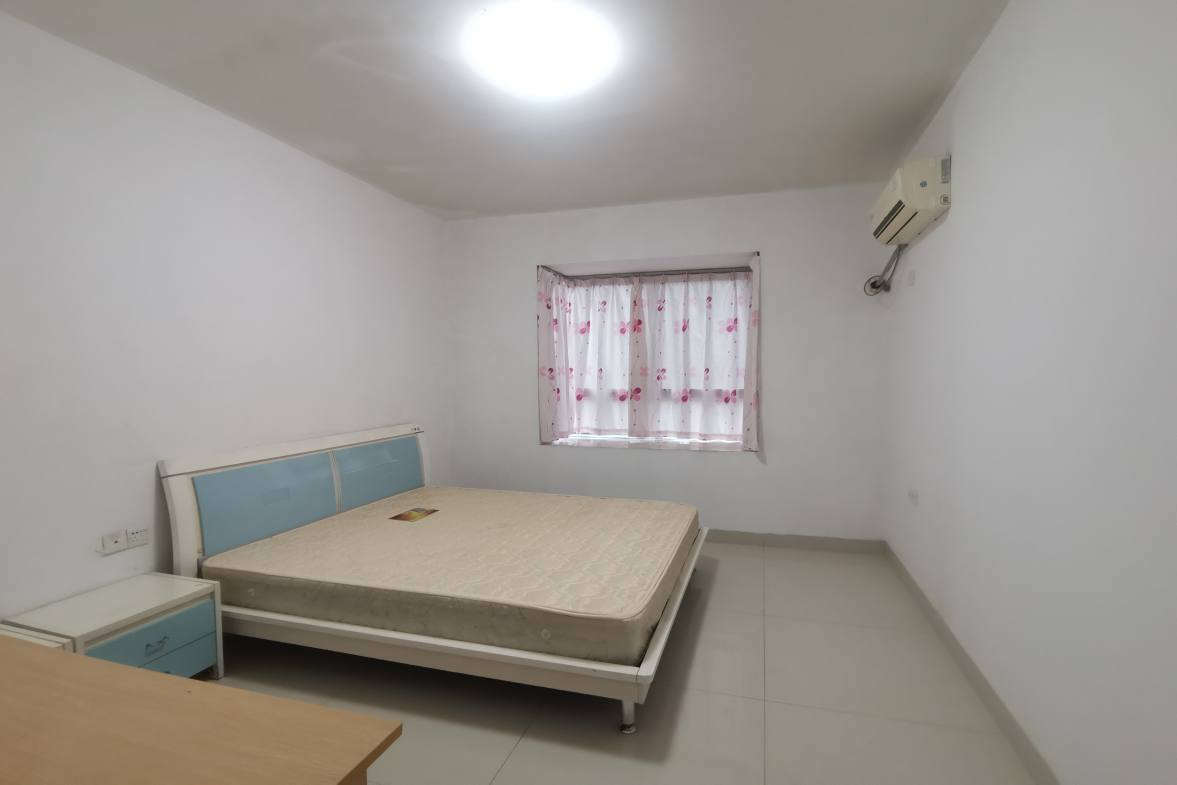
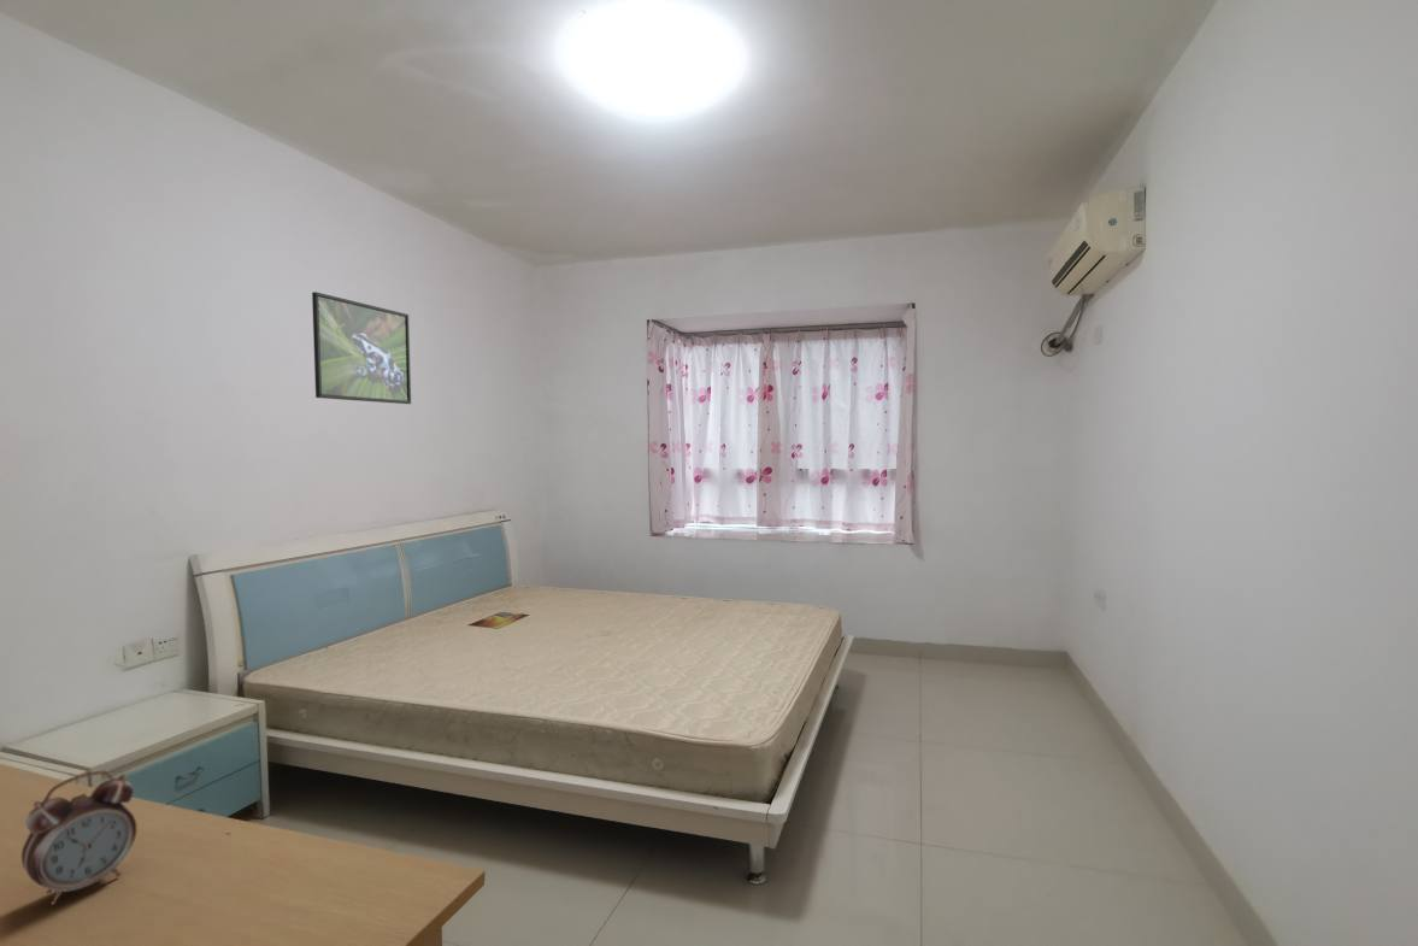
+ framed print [311,290,412,405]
+ alarm clock [20,770,137,906]
